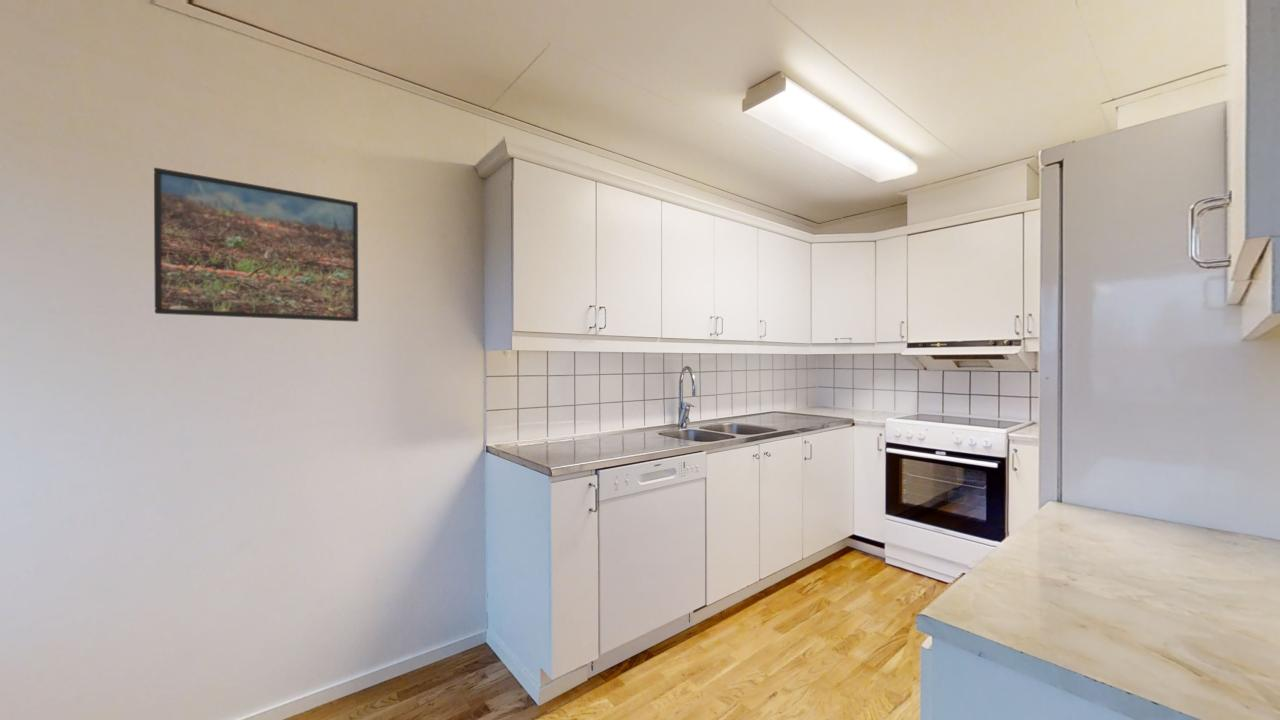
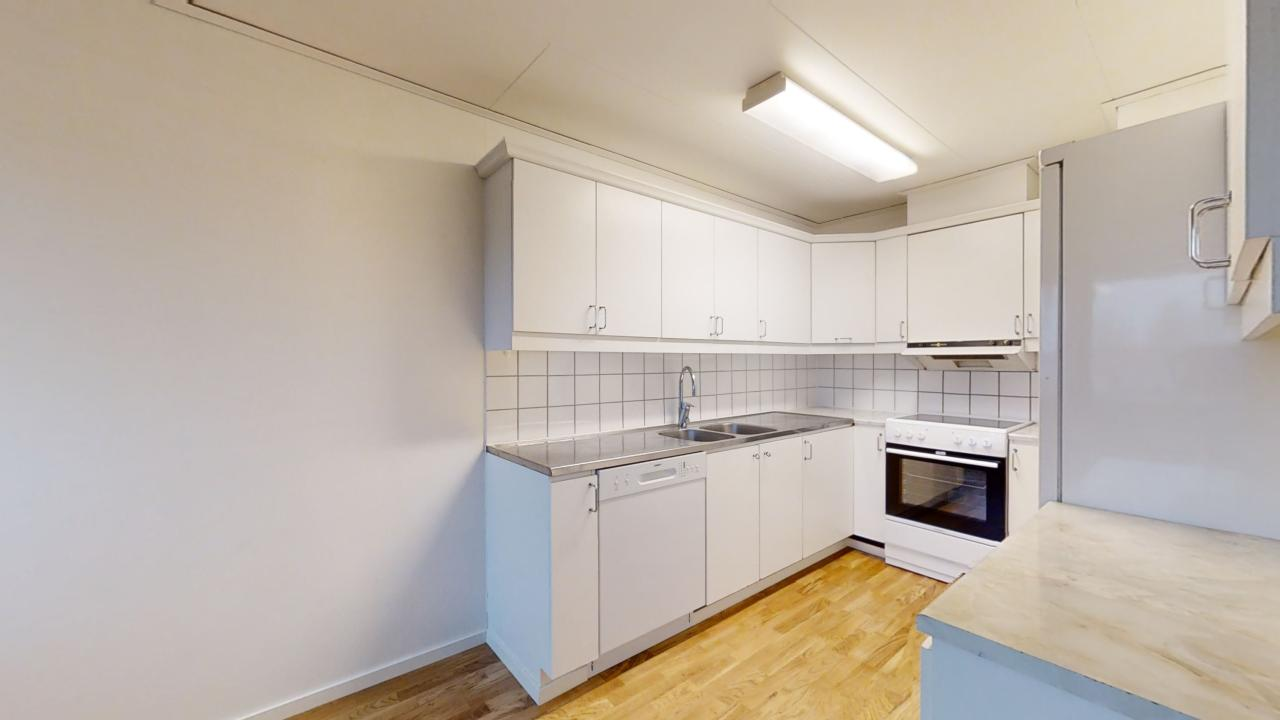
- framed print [153,167,359,323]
